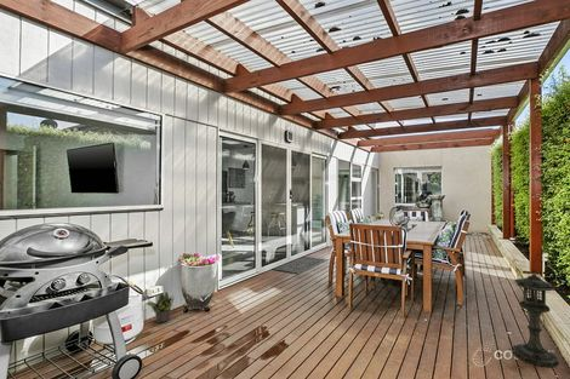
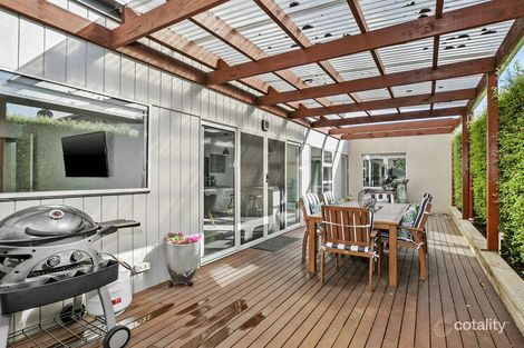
- potted plant [144,291,176,323]
- lantern [512,272,560,368]
